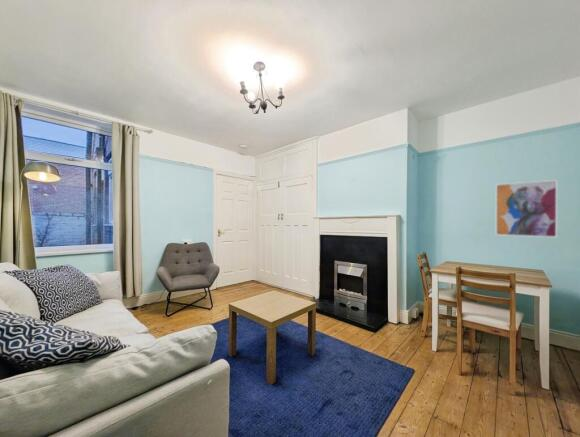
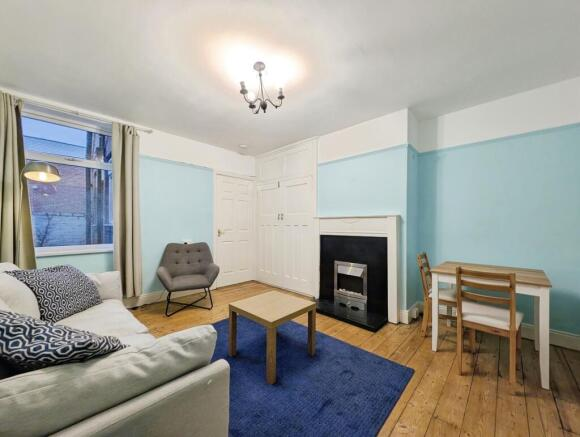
- wall art [495,179,558,238]
